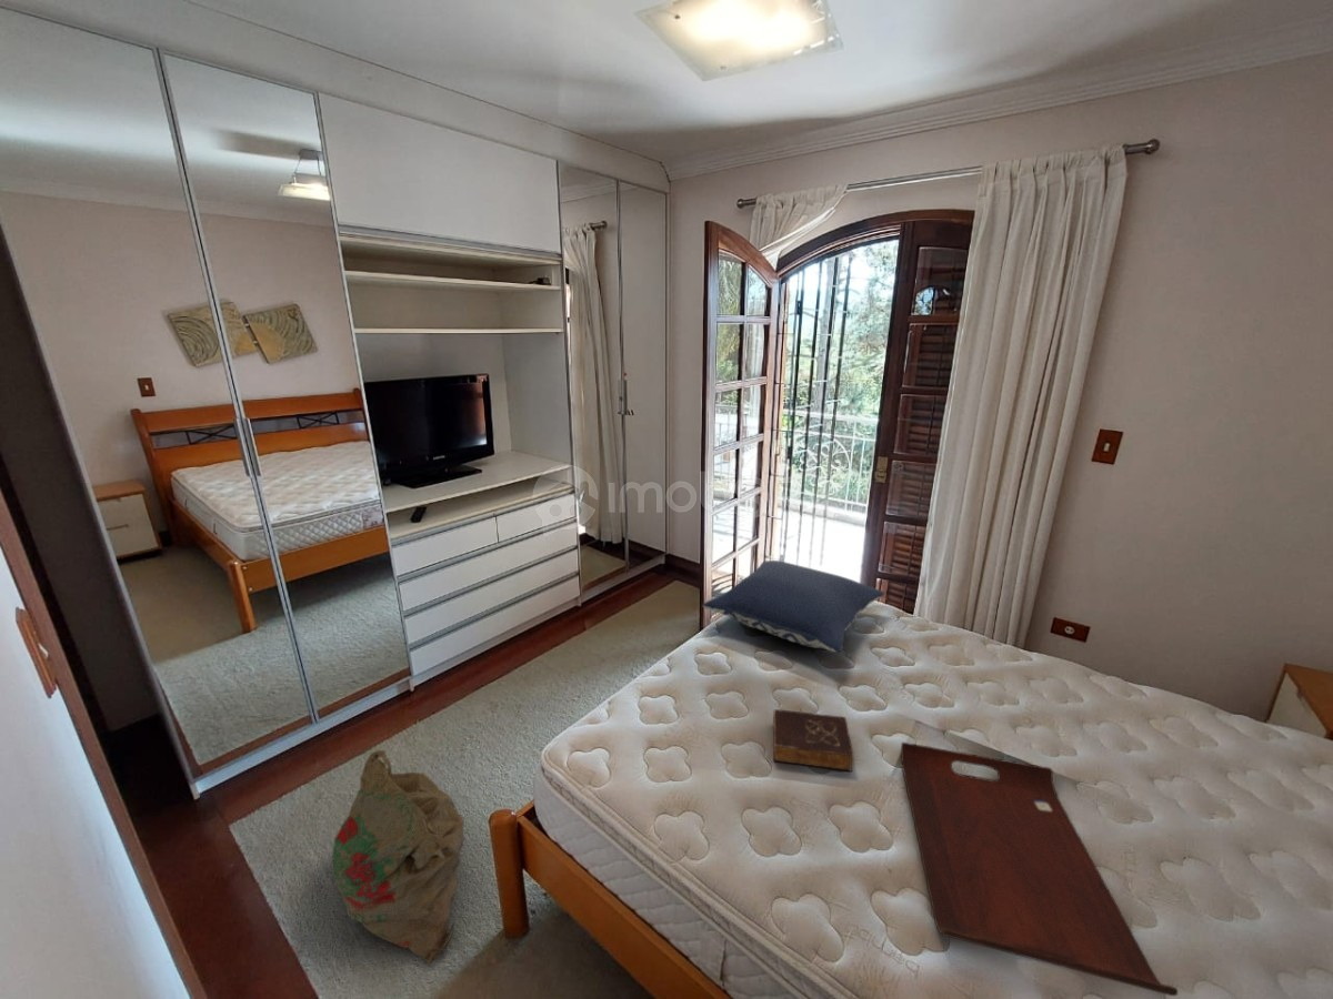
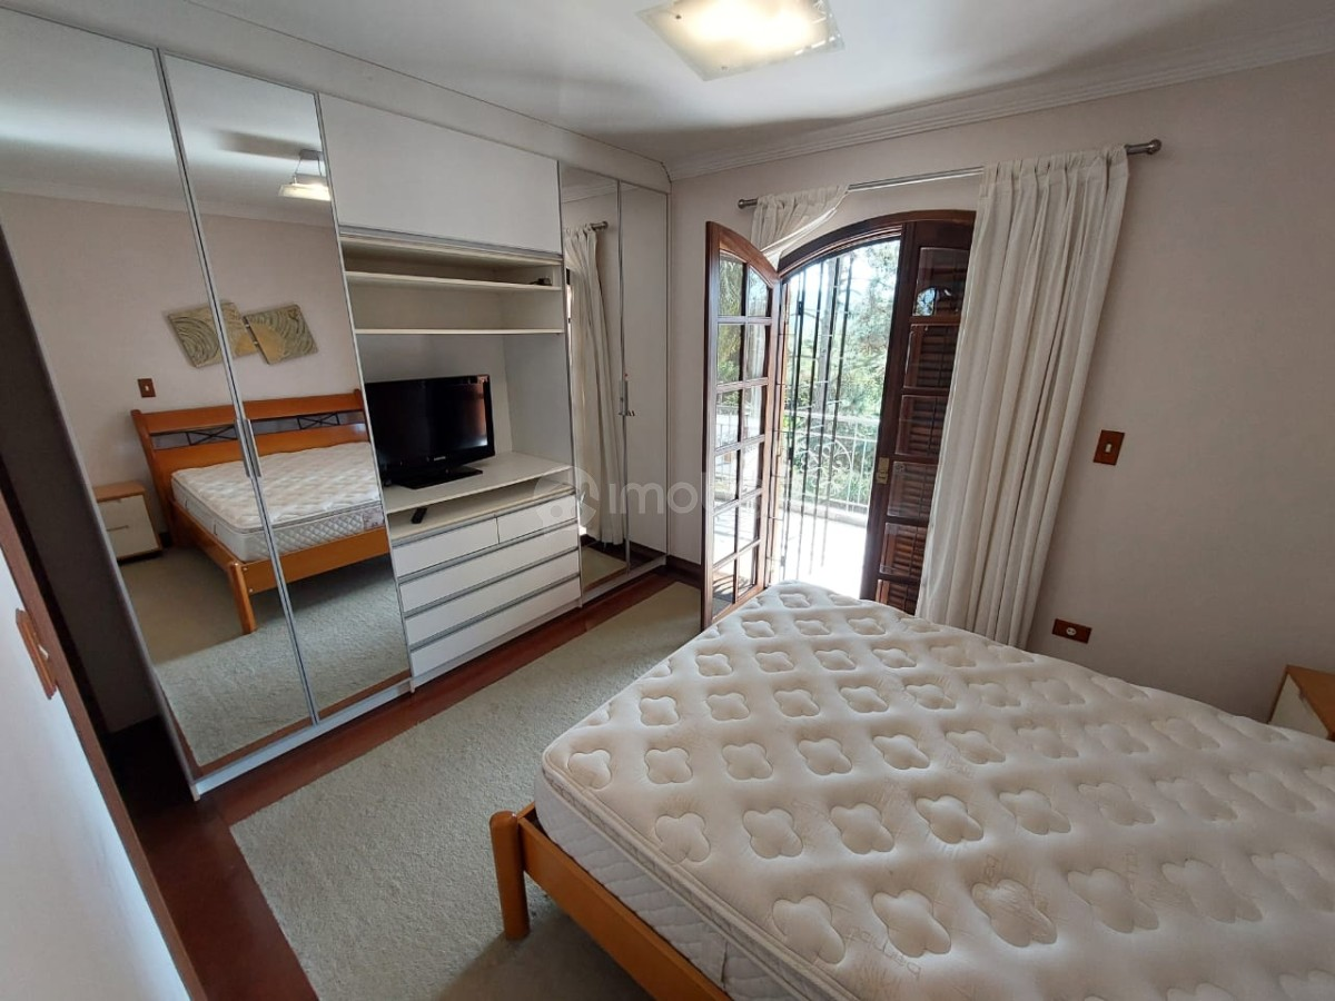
- serving tray [900,741,1179,997]
- book [772,708,855,773]
- pillow [702,559,886,654]
- bag [331,749,465,966]
